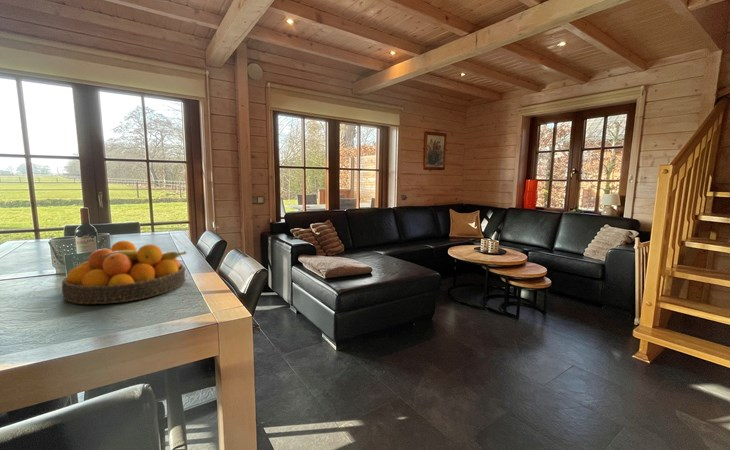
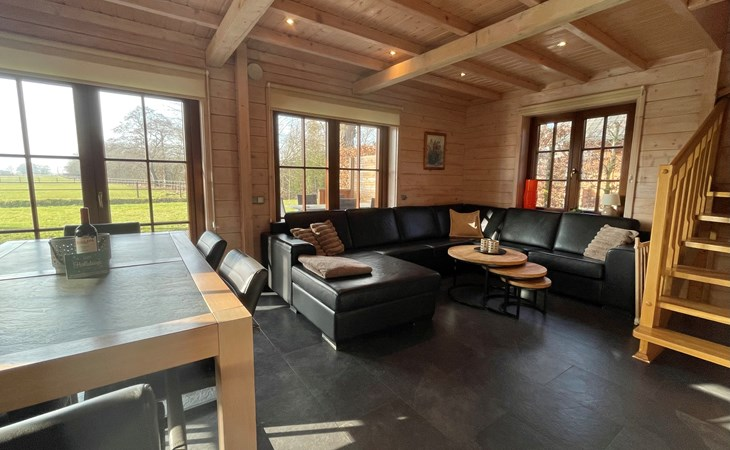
- fruit bowl [61,240,188,305]
